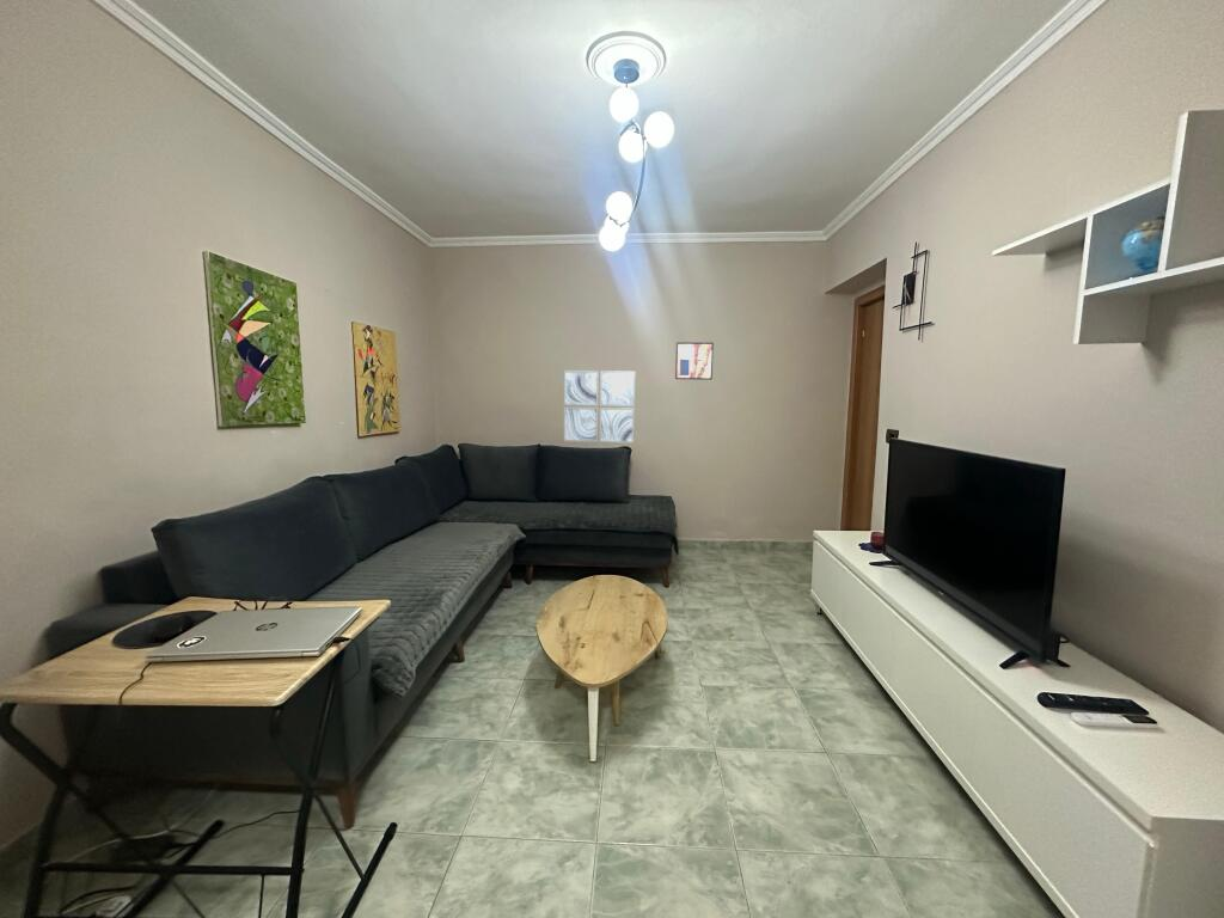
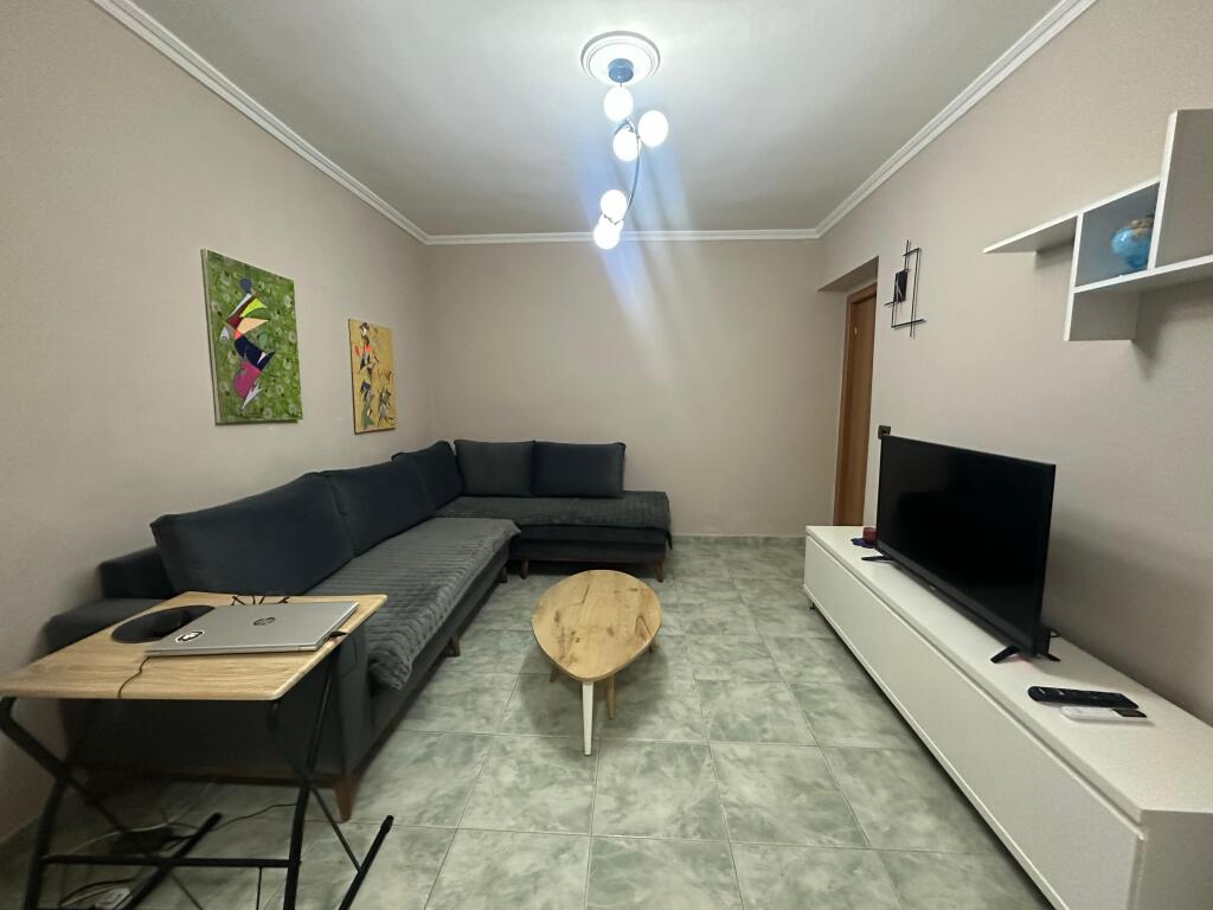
- wall art [674,341,715,381]
- wall art [563,369,636,443]
